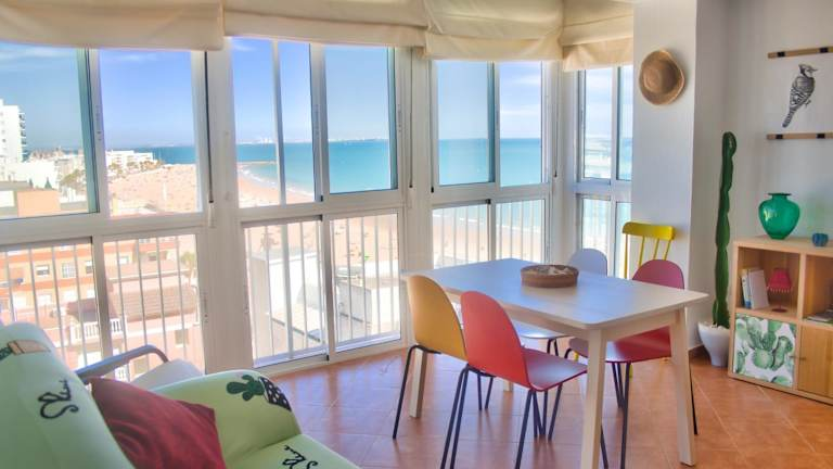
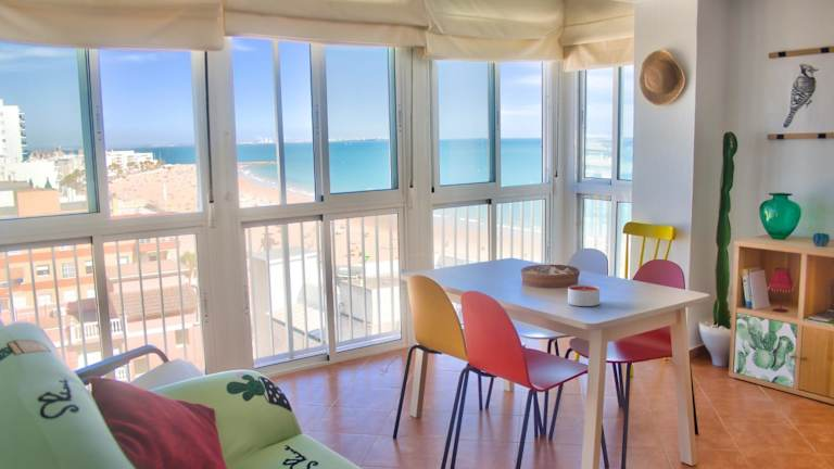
+ candle [567,284,601,307]
